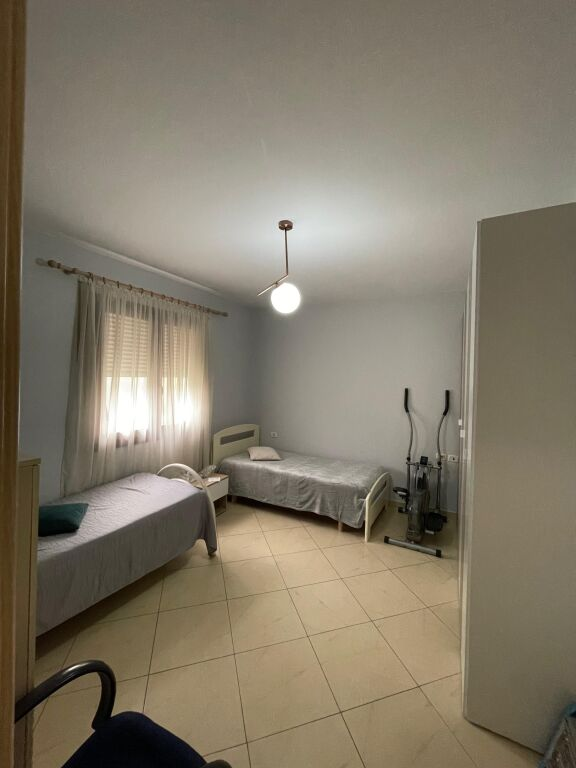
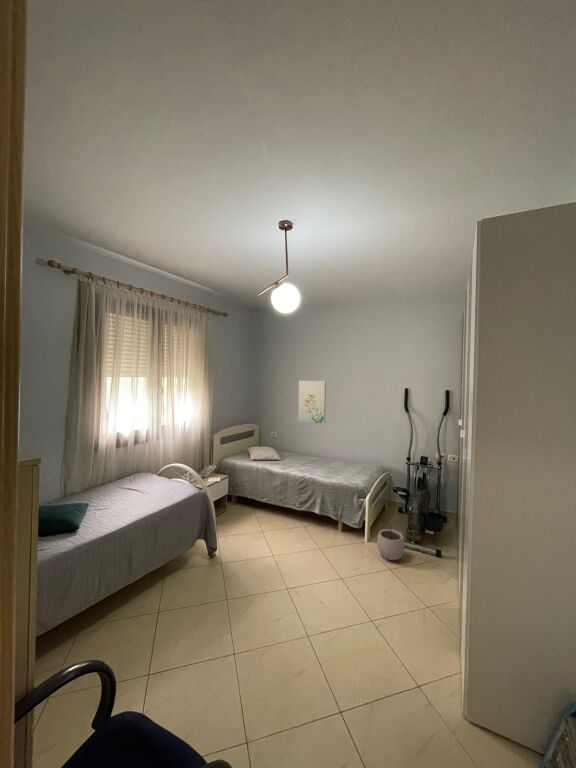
+ plant pot [376,524,406,561]
+ wall art [297,380,327,424]
